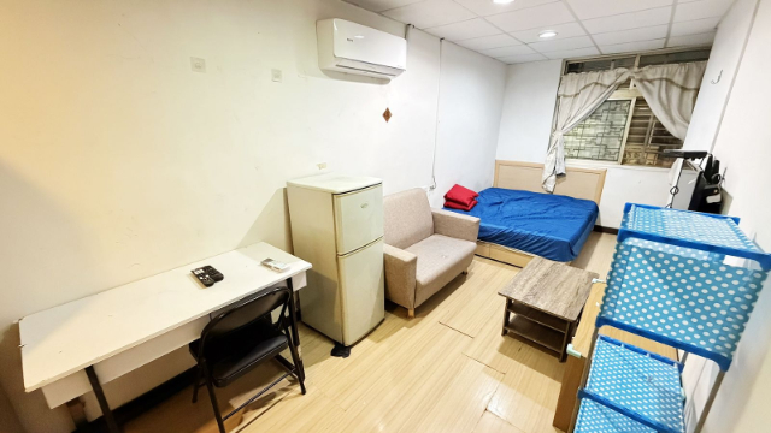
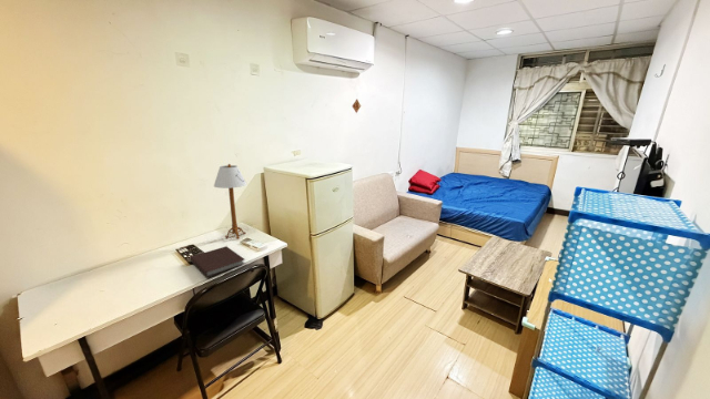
+ table lamp [213,163,247,241]
+ notebook [189,245,245,278]
